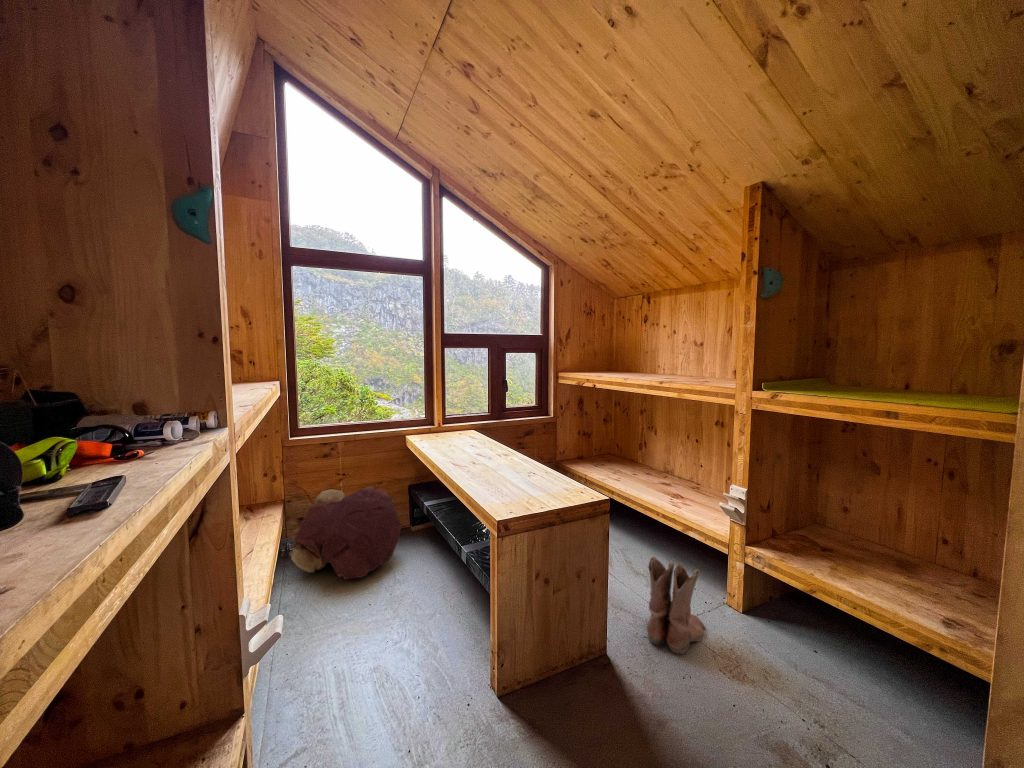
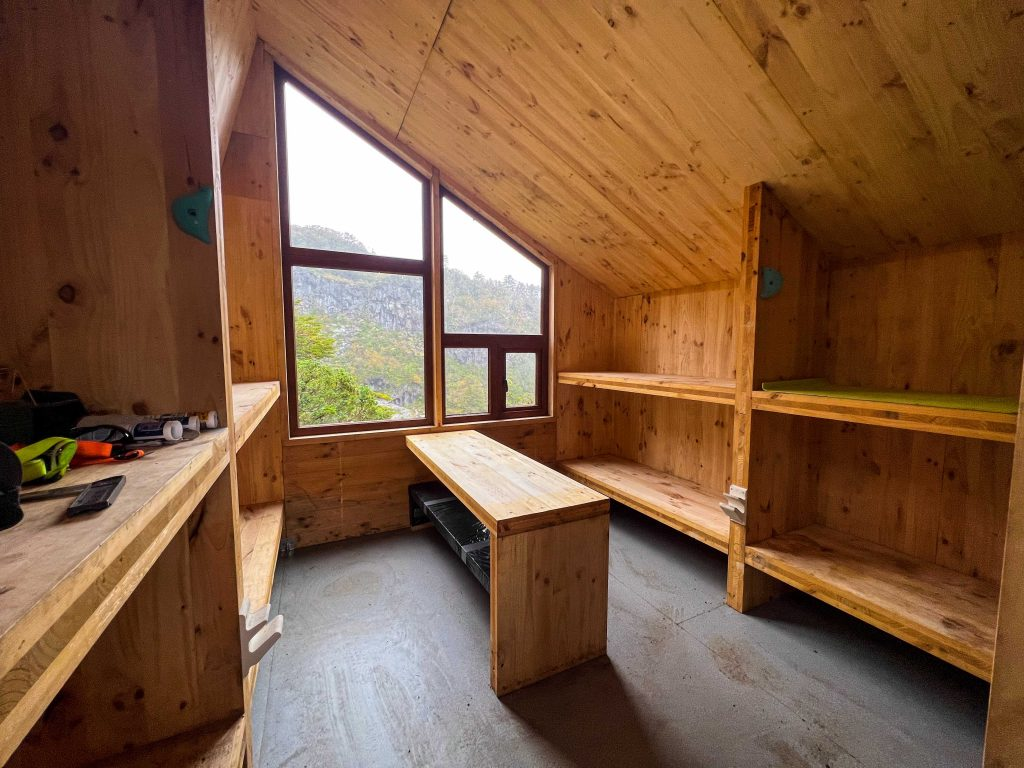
- backpack [290,486,403,581]
- boots [646,556,706,655]
